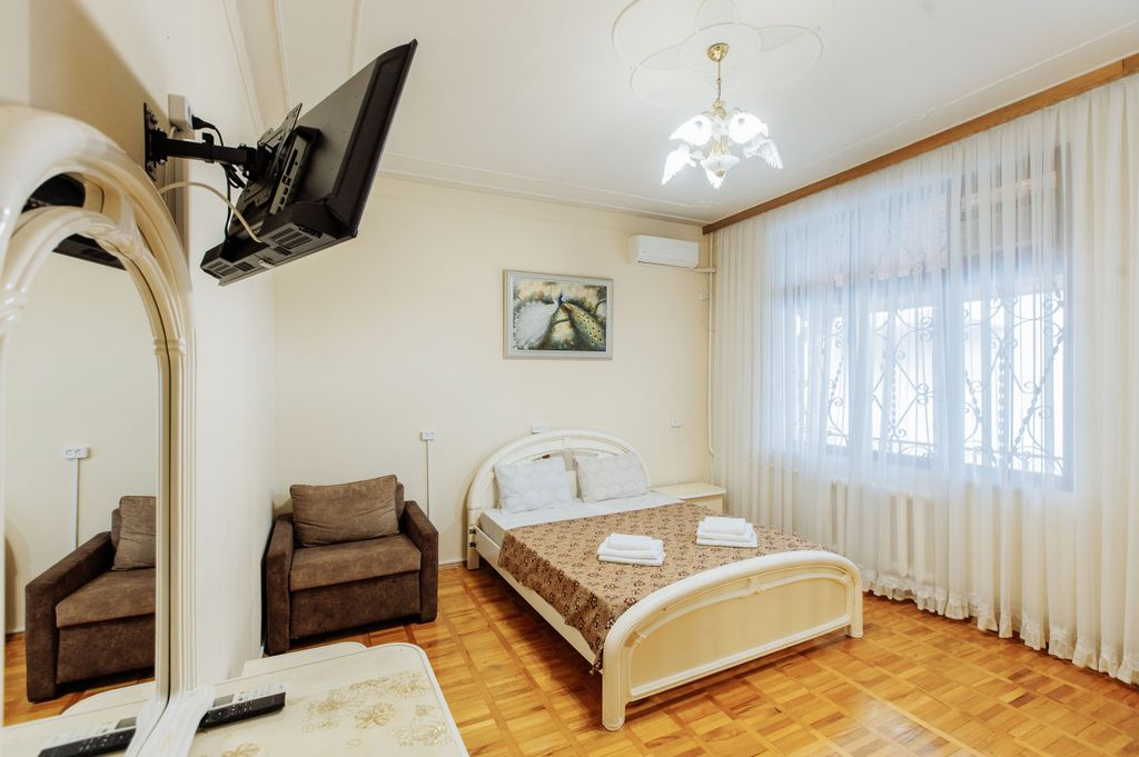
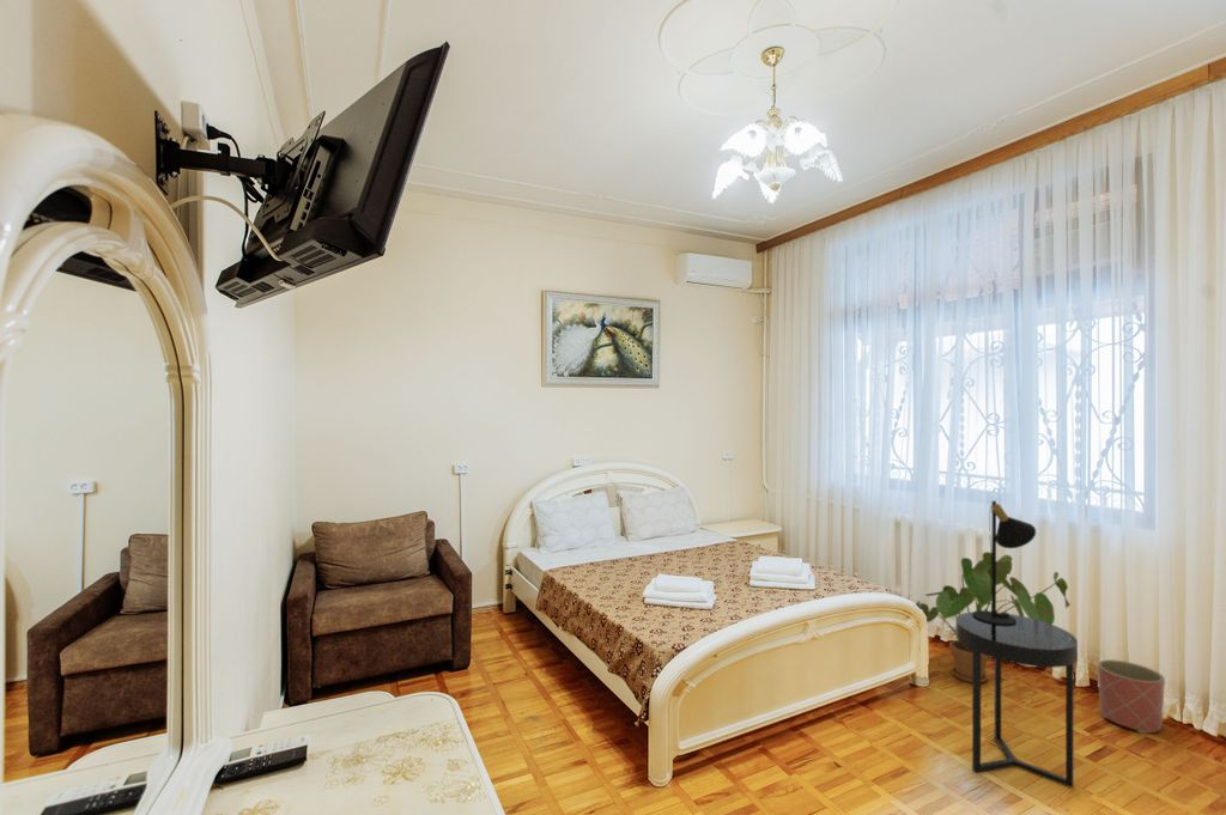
+ house plant [915,551,1072,683]
+ side table [954,610,1079,789]
+ planter [1097,658,1166,735]
+ table lamp [972,500,1037,625]
